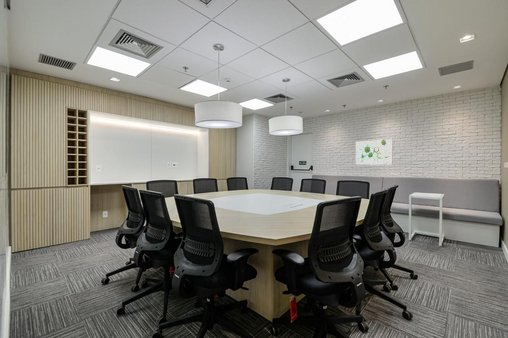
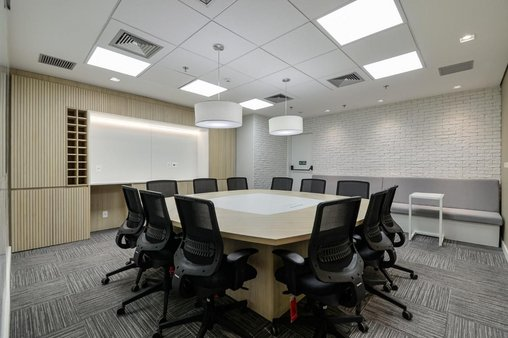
- wall art [355,138,393,166]
